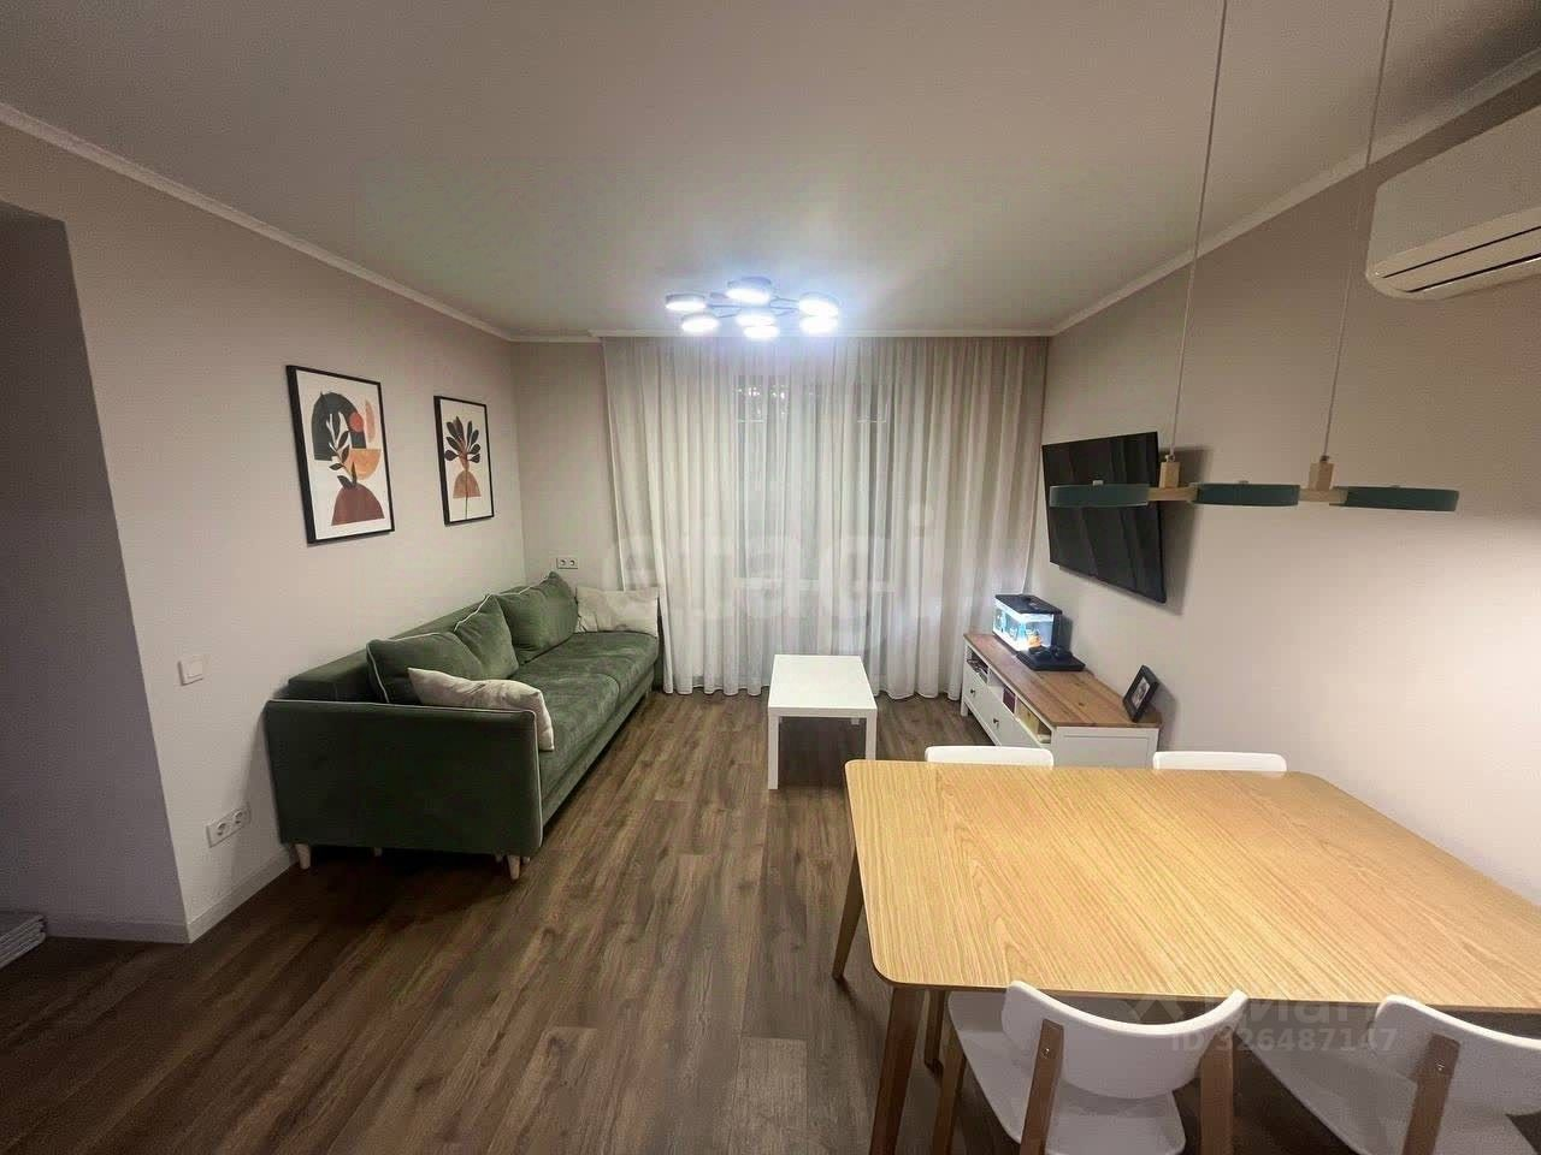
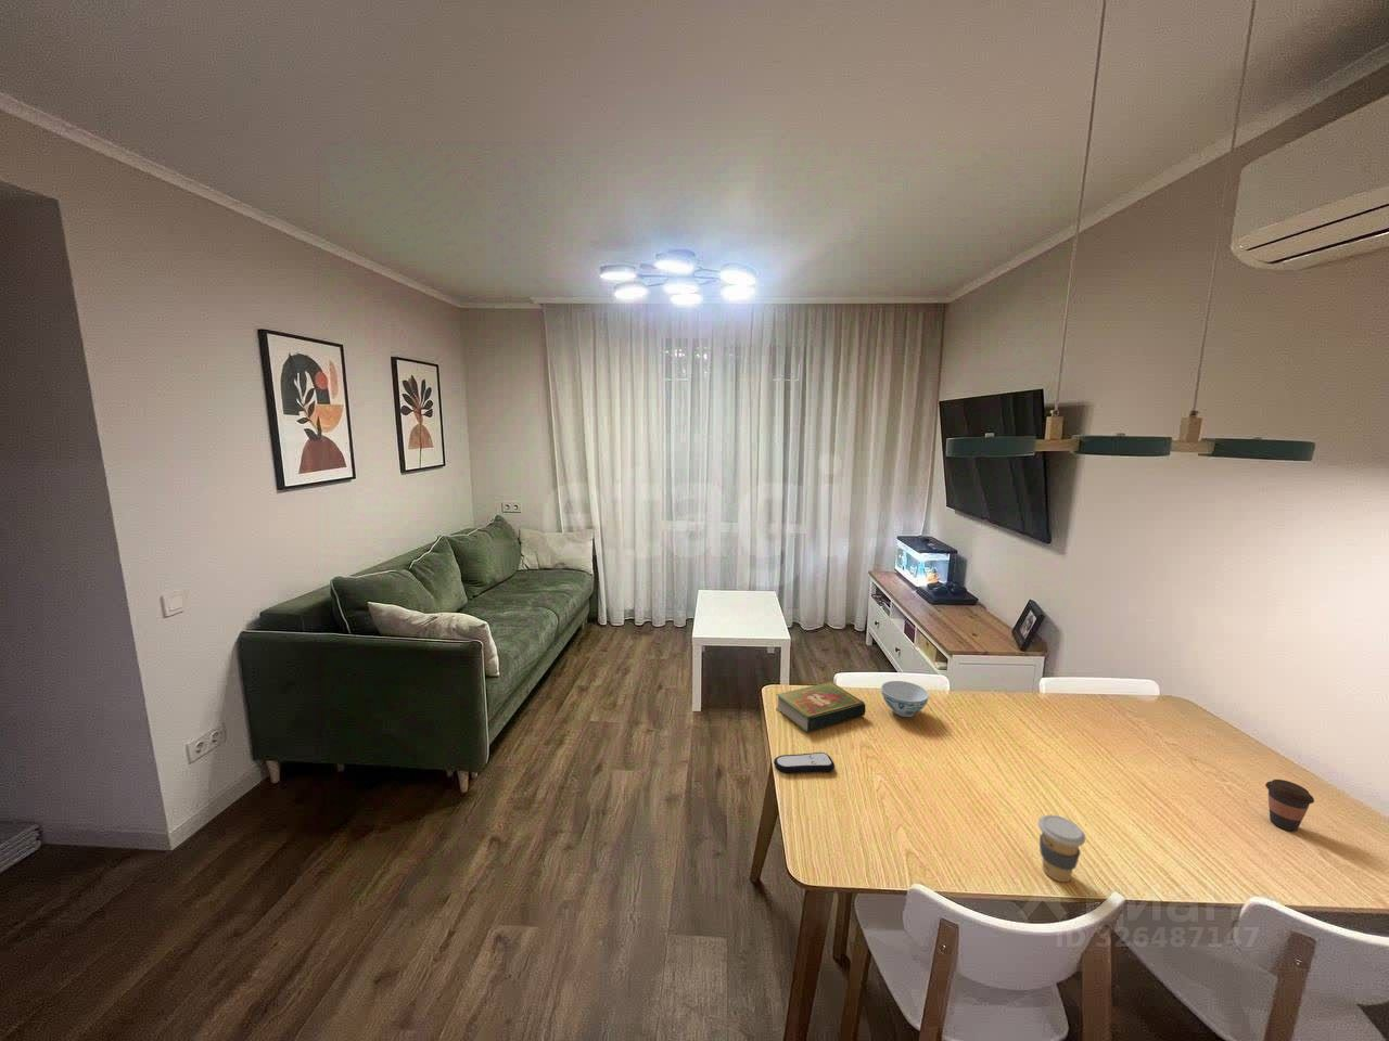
+ coffee cup [1264,779,1316,832]
+ remote control [772,751,836,774]
+ chinaware [880,680,930,717]
+ book [774,680,866,733]
+ coffee cup [1038,815,1086,882]
